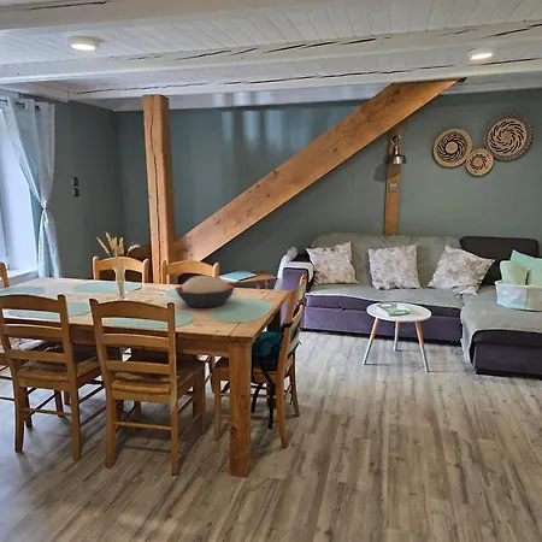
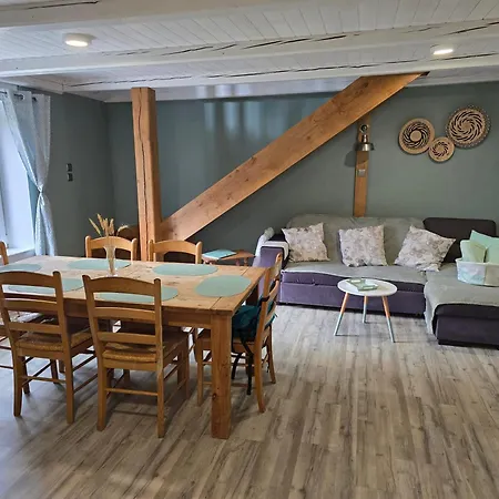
- decorative bowl [175,275,235,310]
